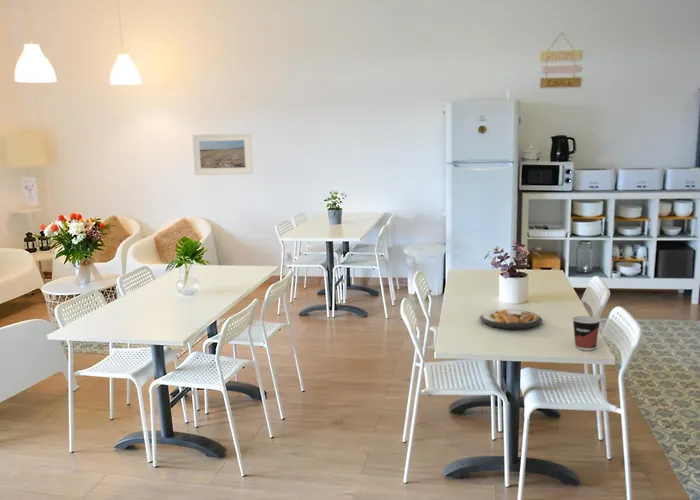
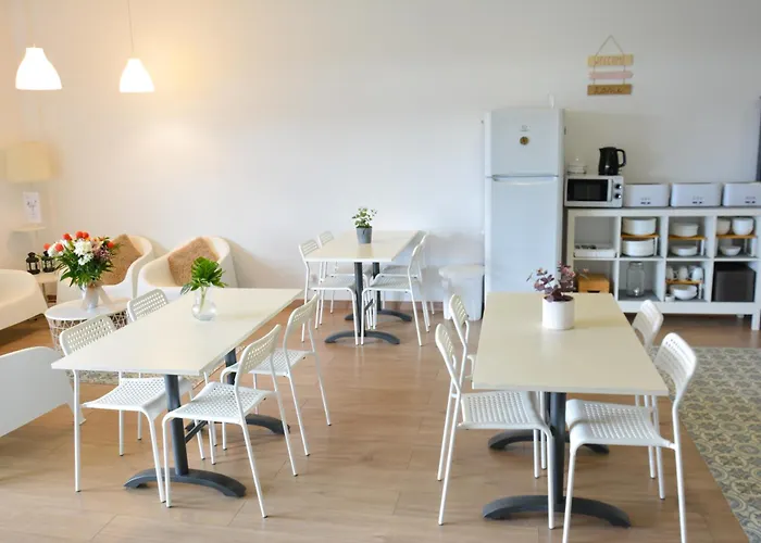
- plate [479,309,543,330]
- cup [571,315,602,352]
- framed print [191,132,254,176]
